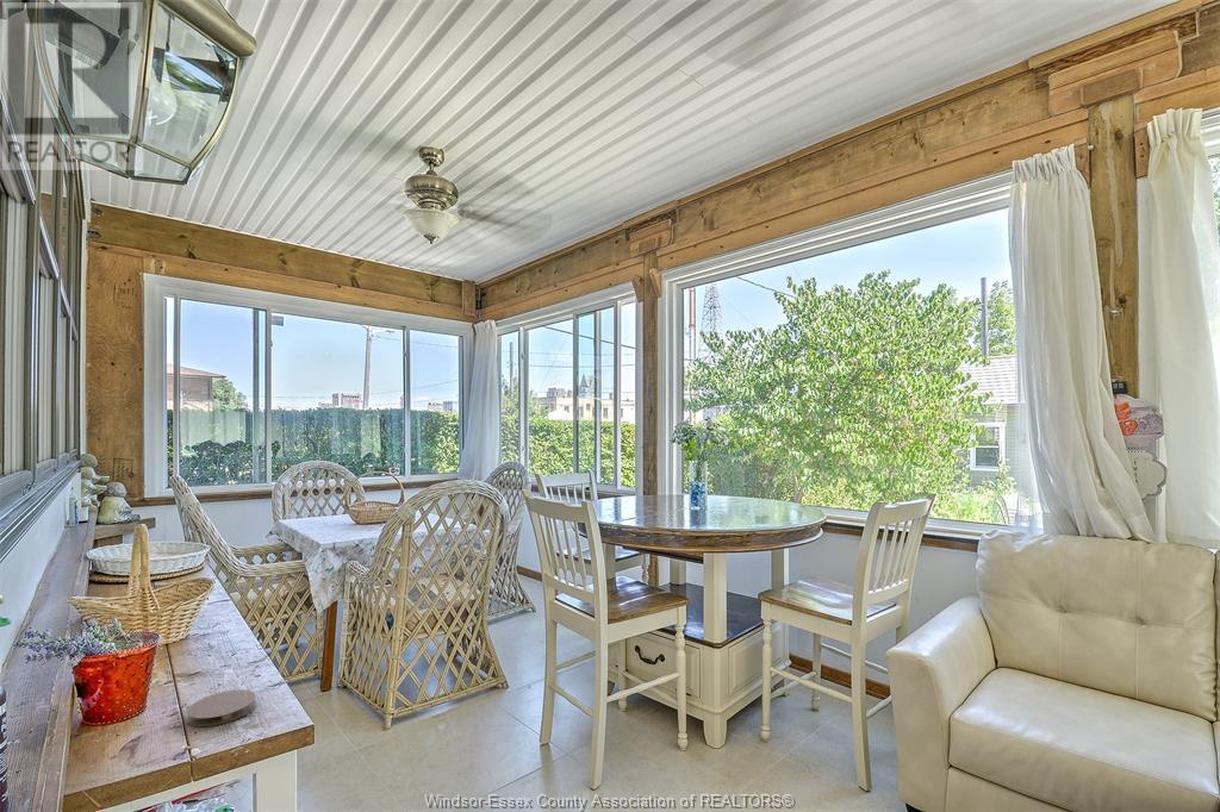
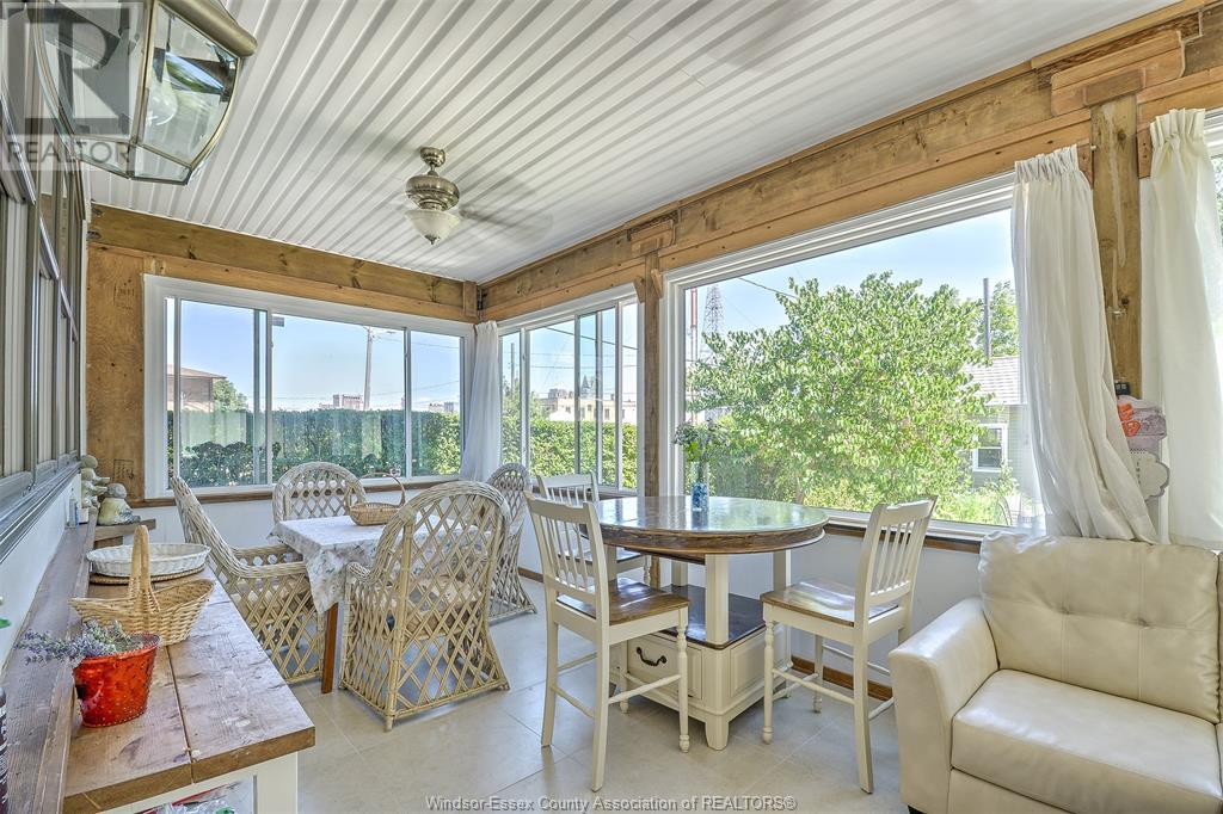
- coaster [186,688,257,727]
